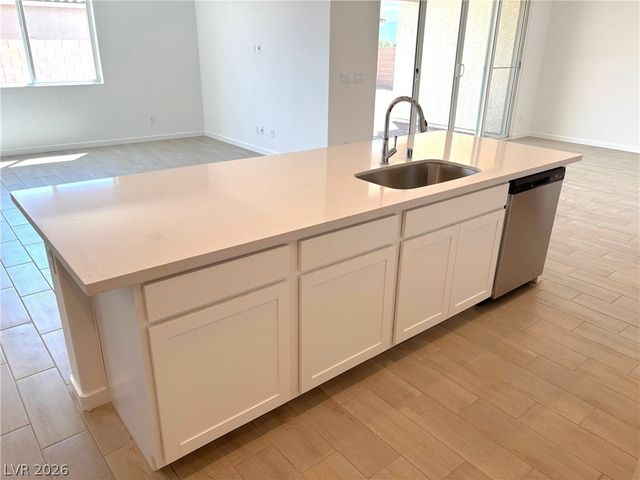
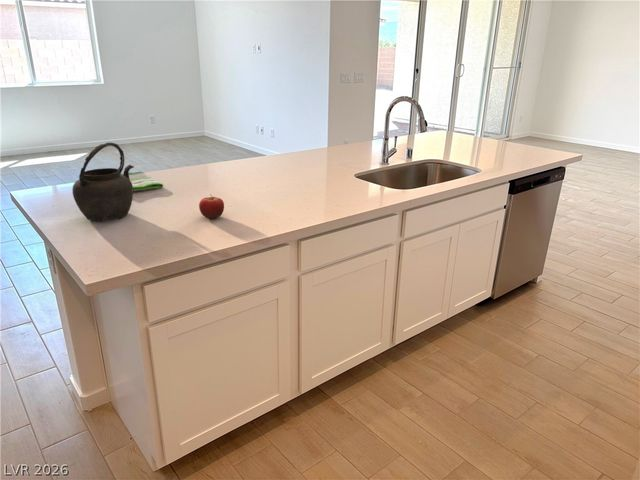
+ dish towel [121,171,164,192]
+ kettle [71,141,135,222]
+ fruit [198,193,225,219]
